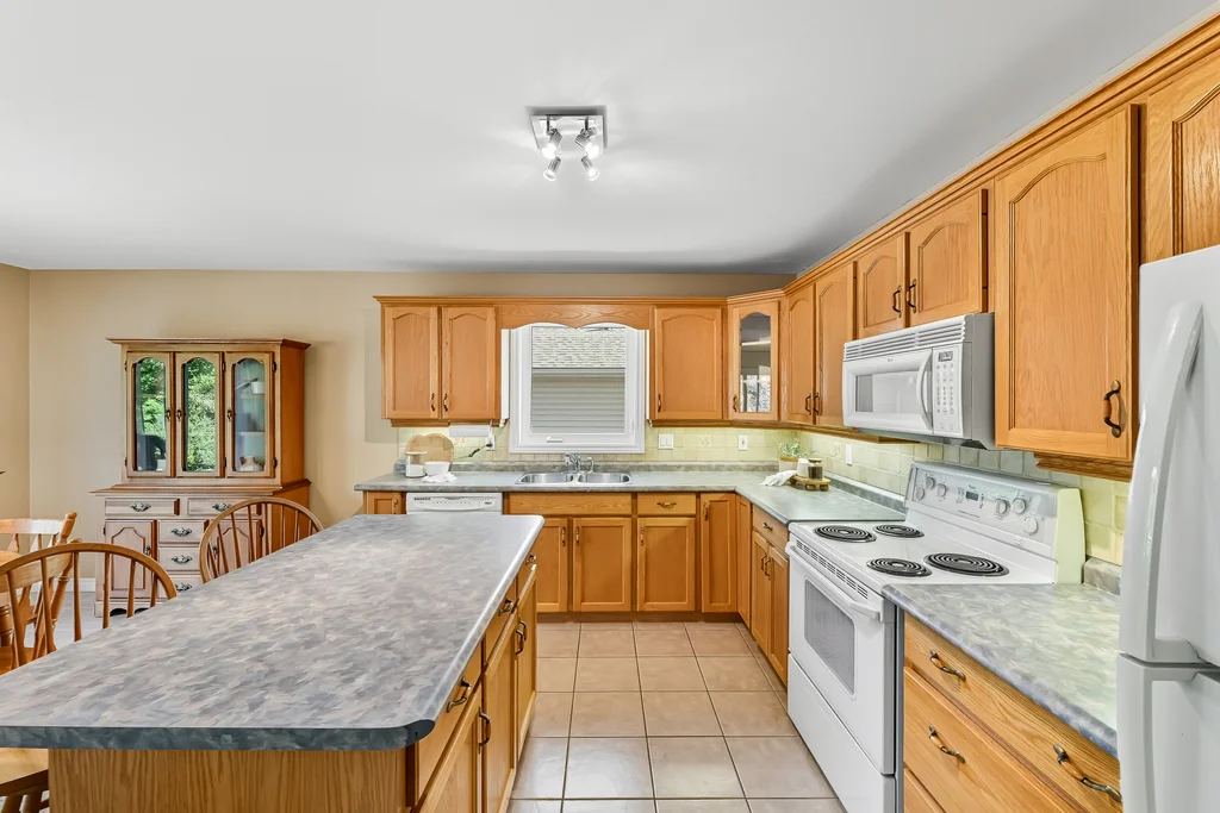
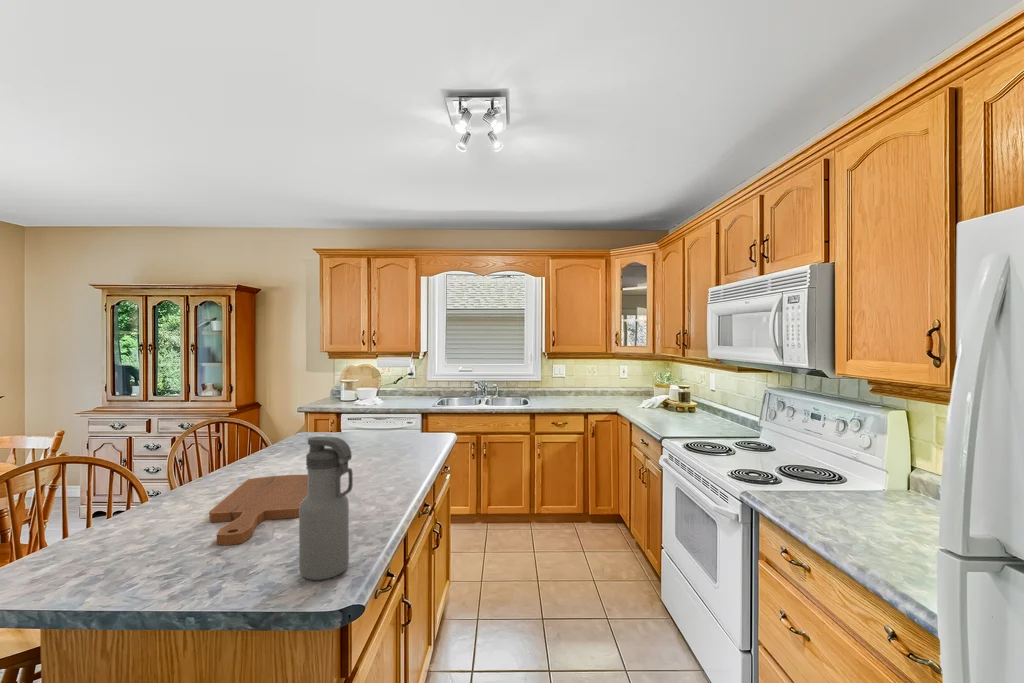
+ water bottle [298,436,354,581]
+ cutting board [208,474,308,546]
